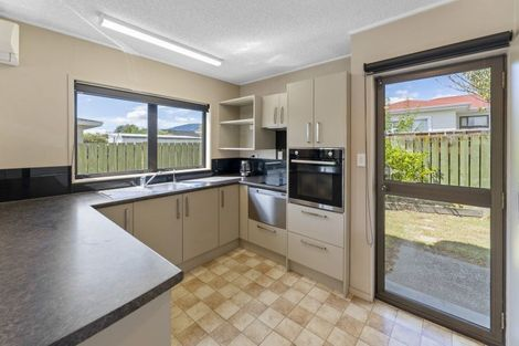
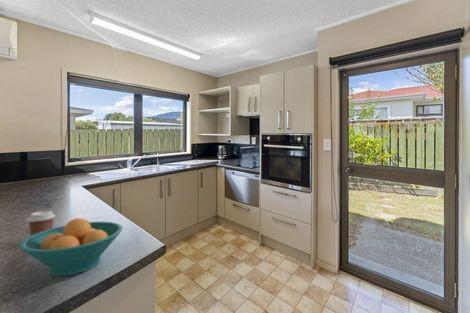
+ coffee cup [26,210,56,236]
+ fruit bowl [18,217,124,277]
